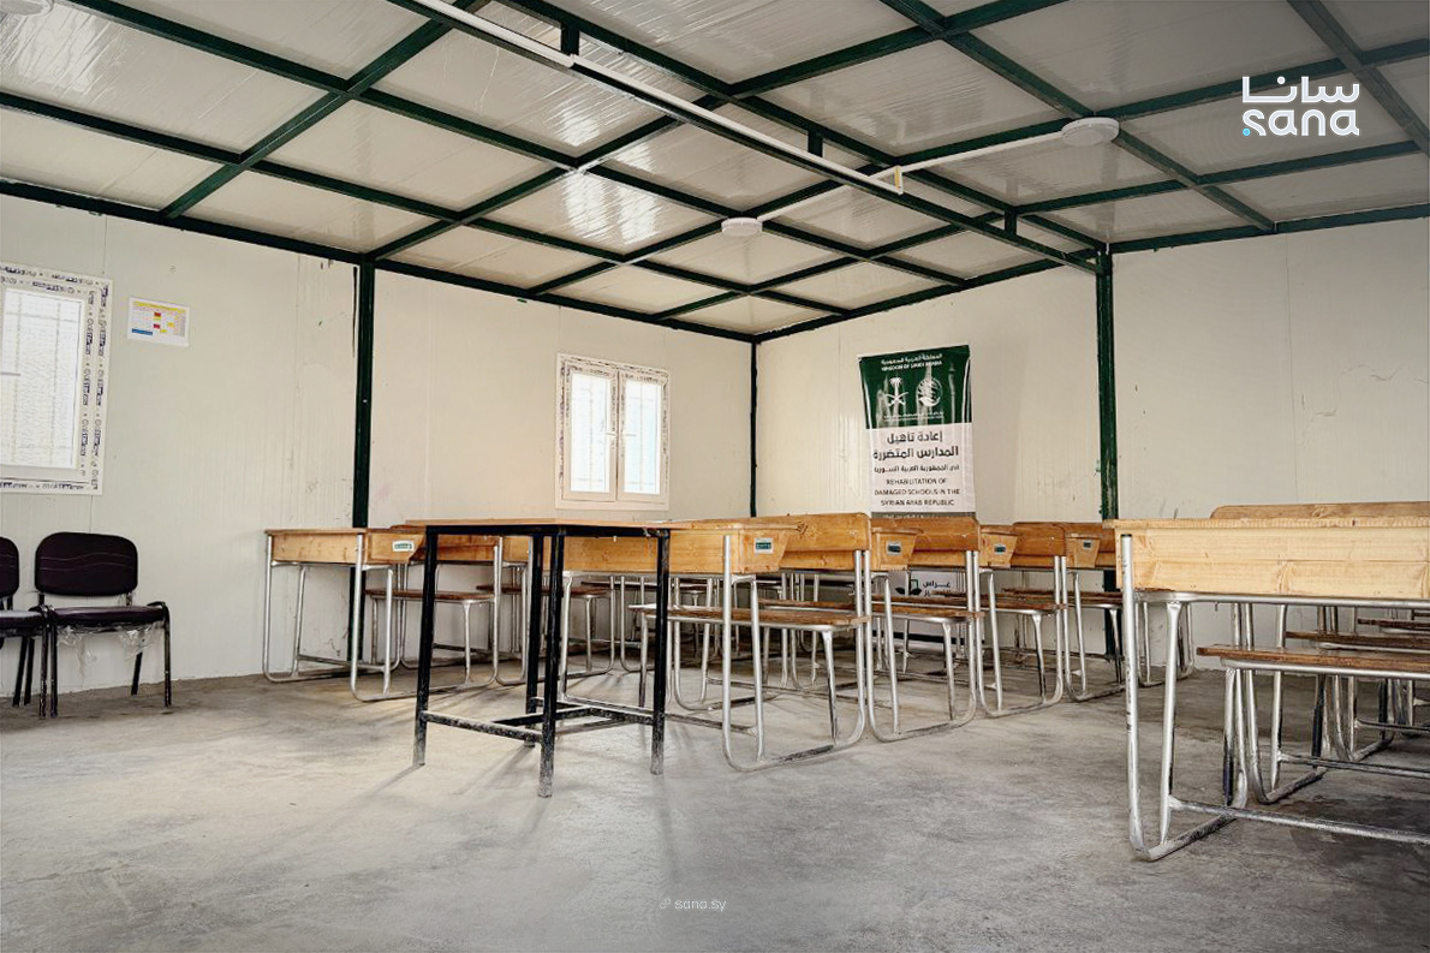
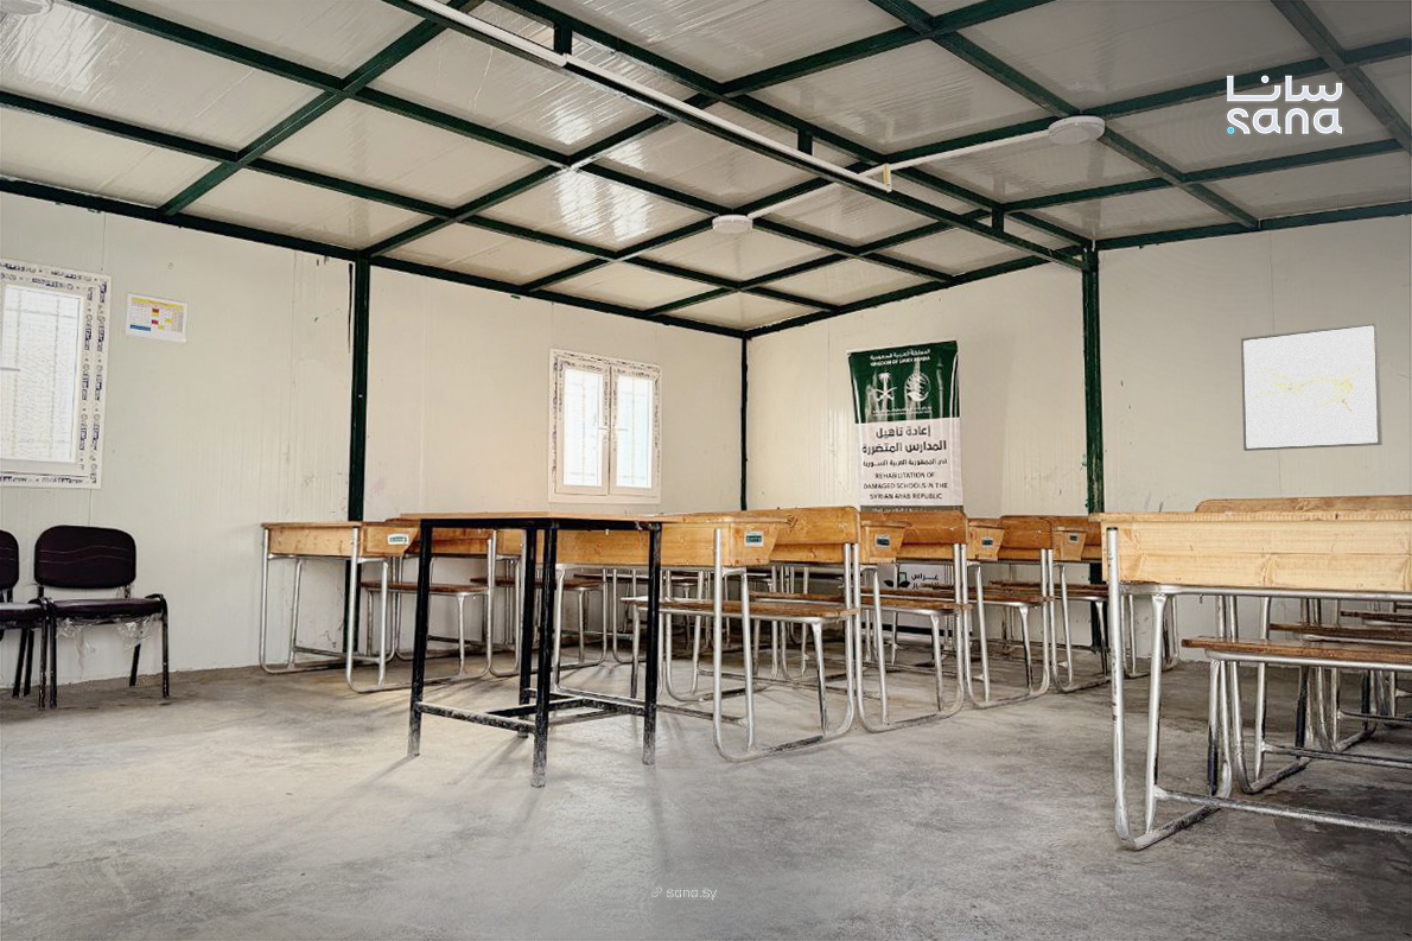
+ wall art [1240,322,1384,452]
